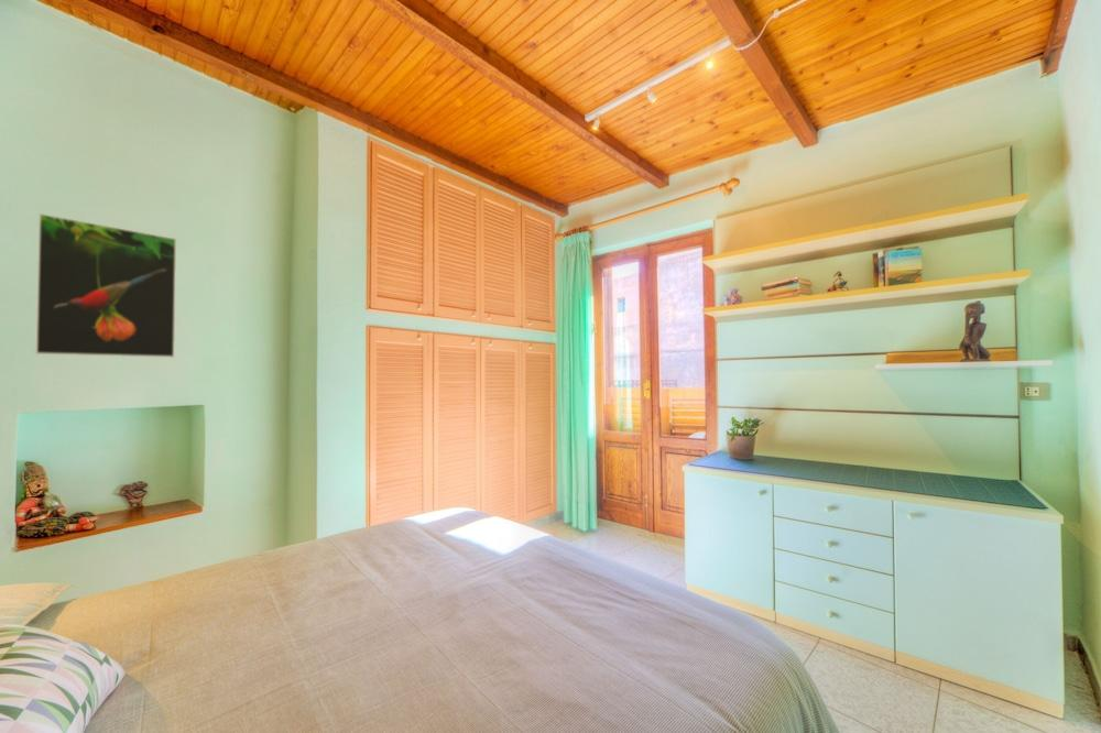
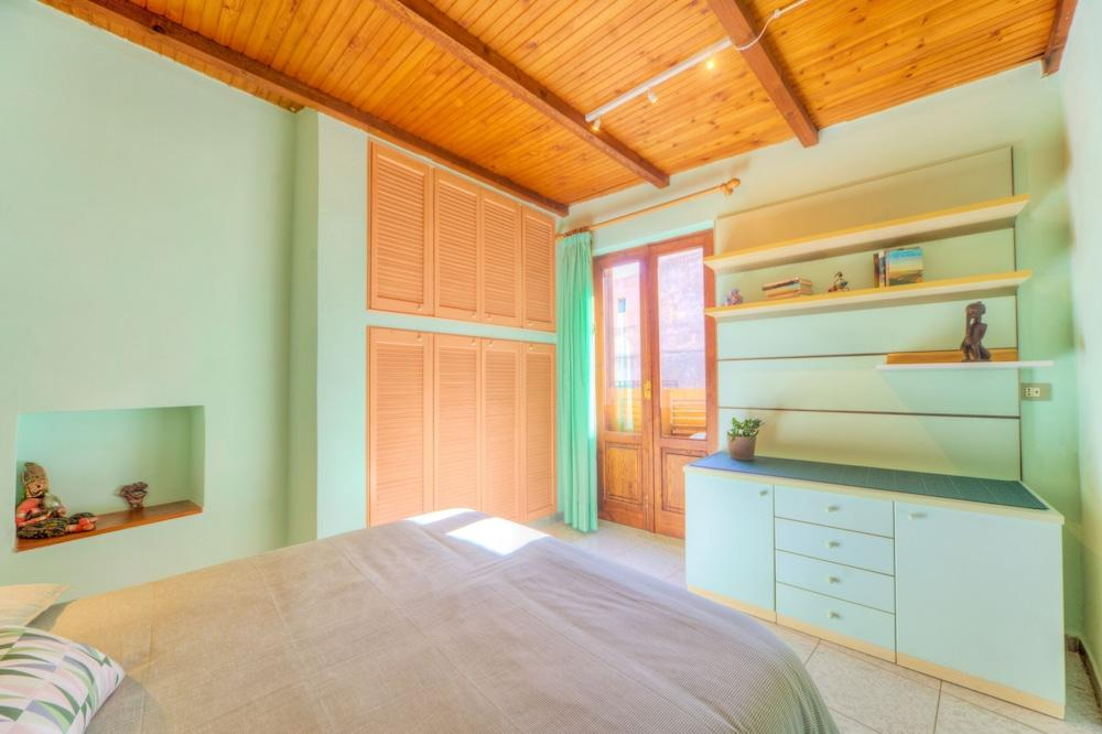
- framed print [34,212,177,359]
